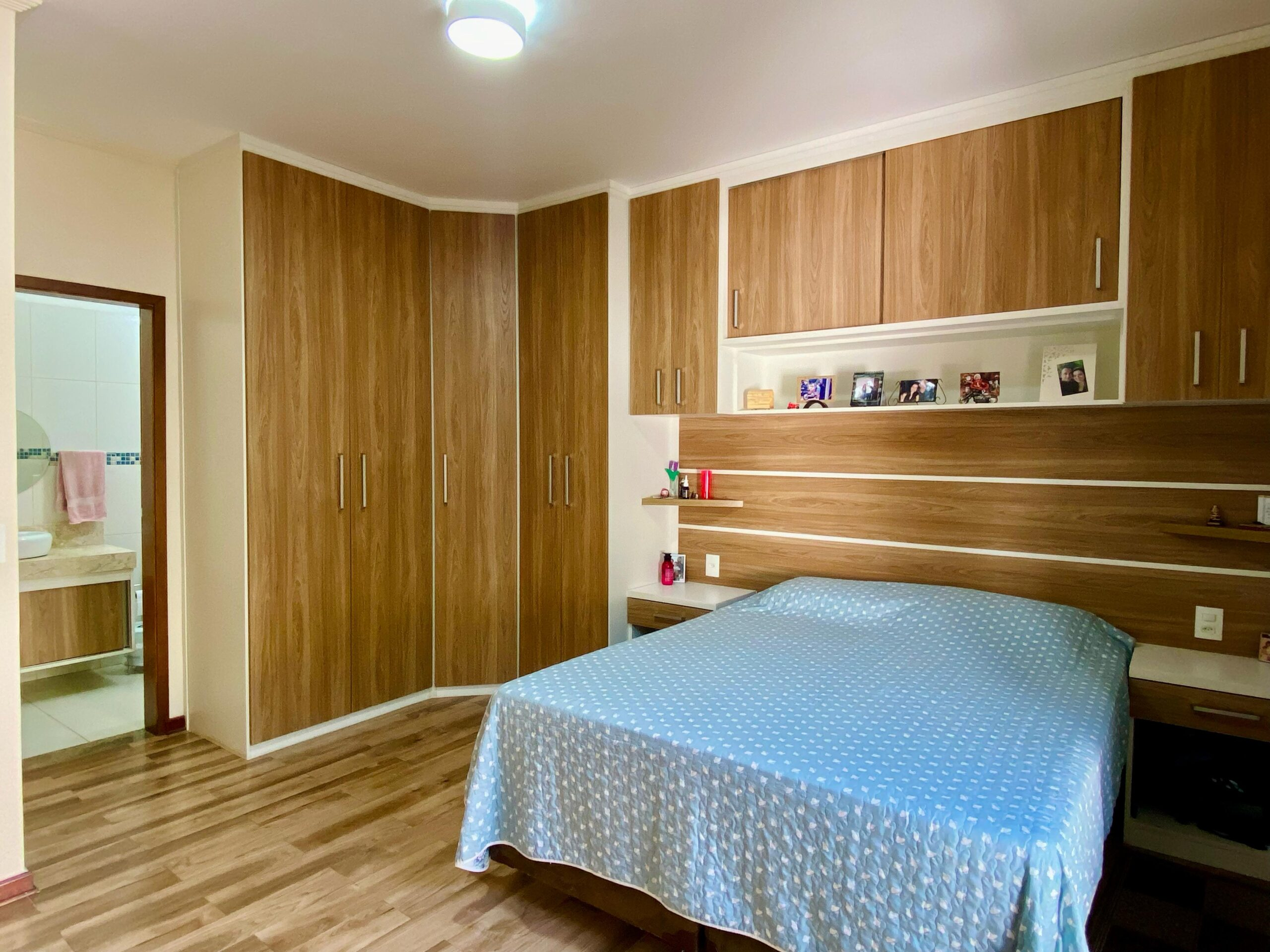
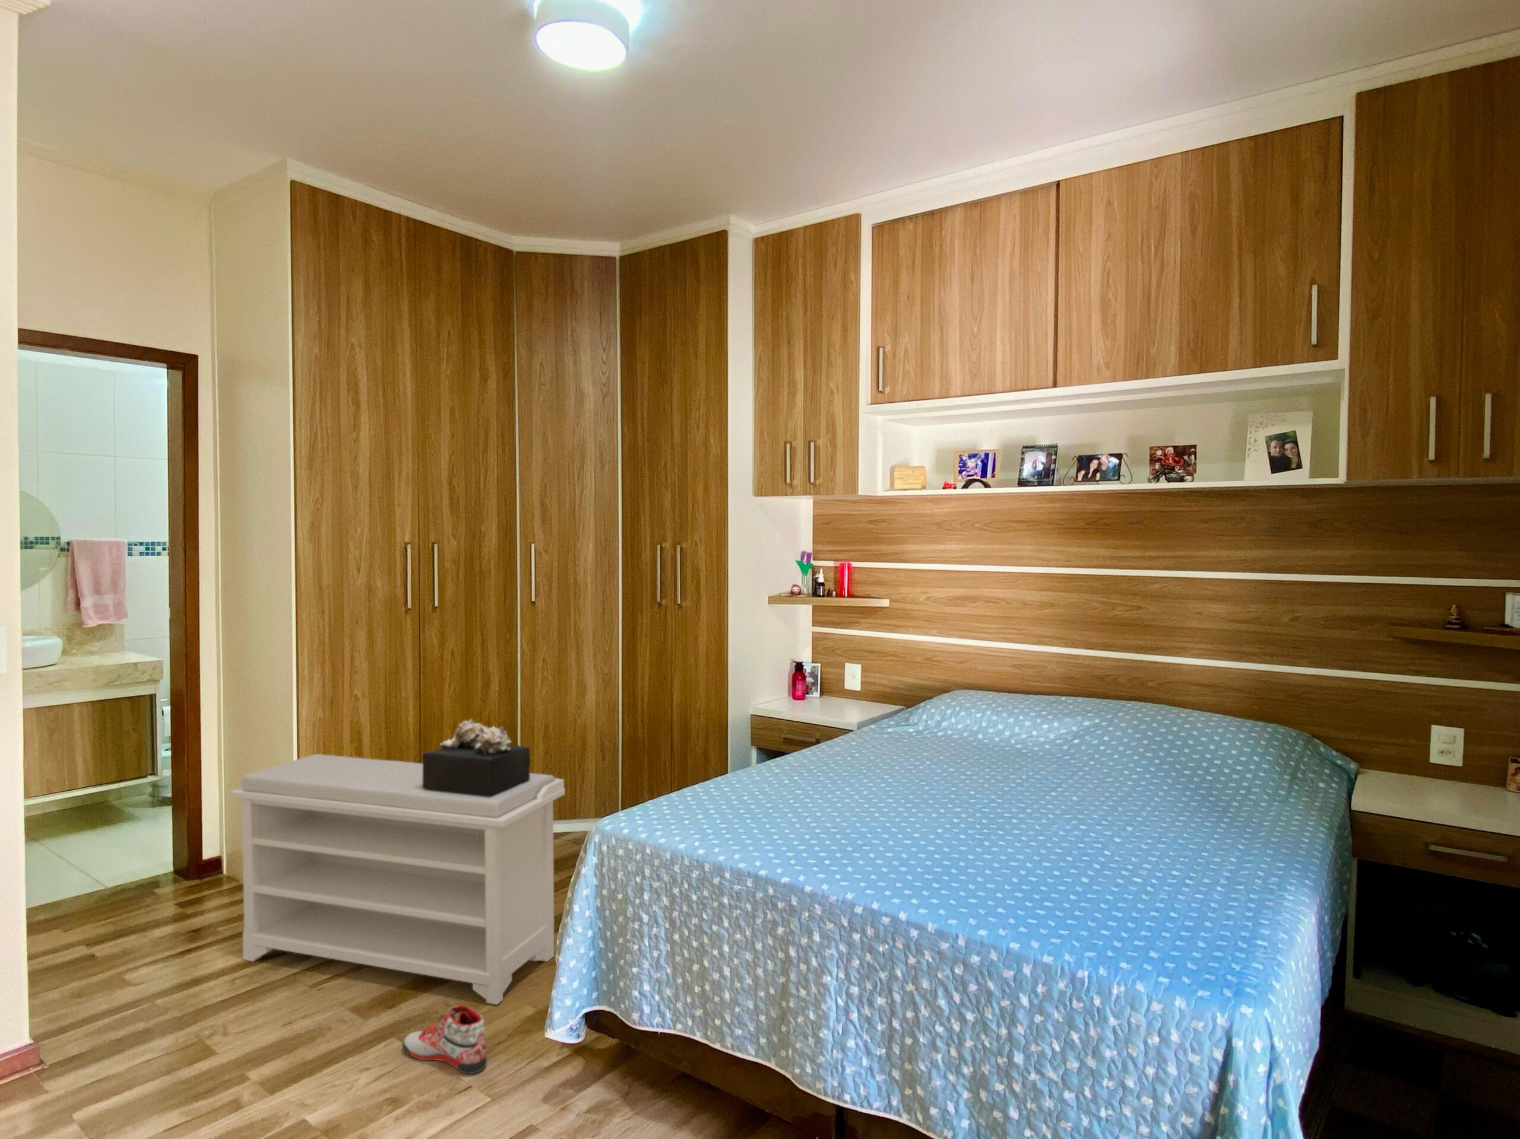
+ bench [229,754,566,1005]
+ sneaker [401,1005,487,1074]
+ decorative box [421,718,531,796]
